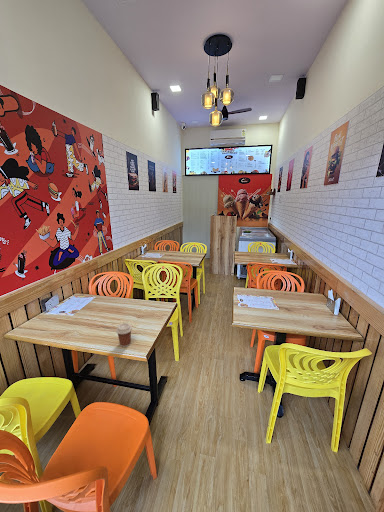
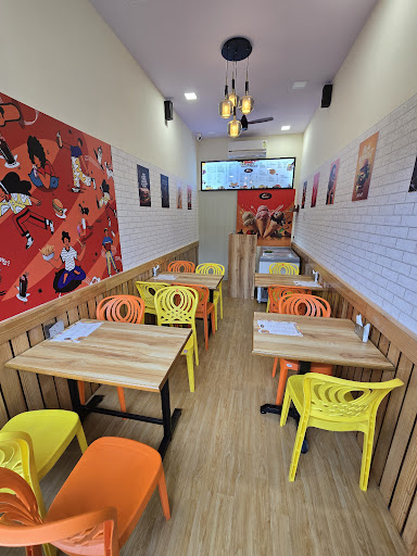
- coffee cup [115,322,133,348]
